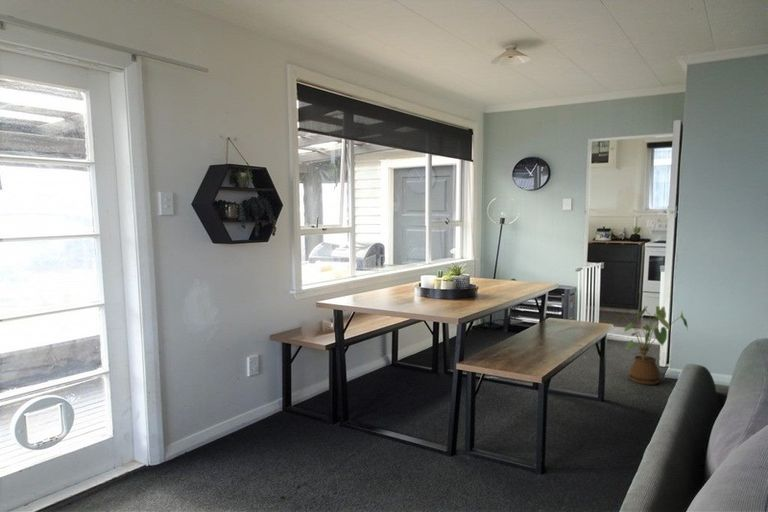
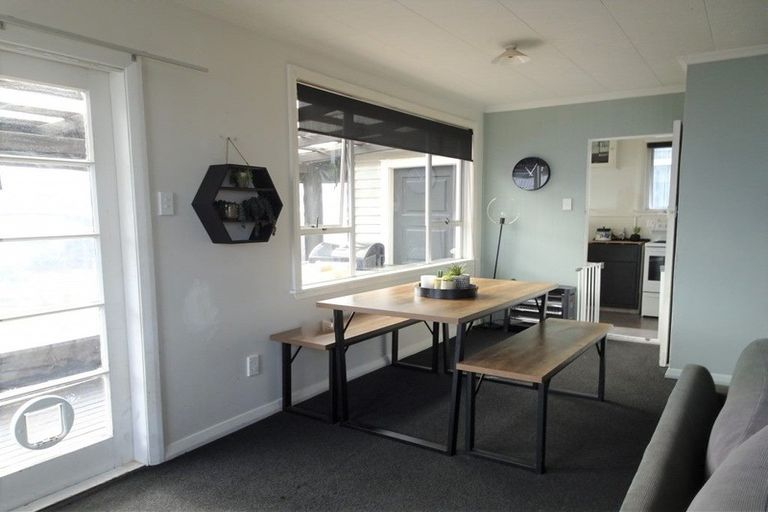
- house plant [616,305,689,386]
